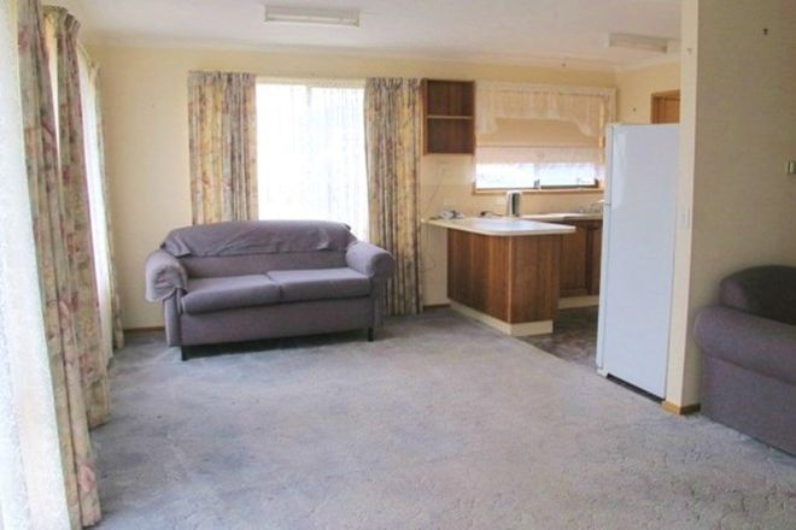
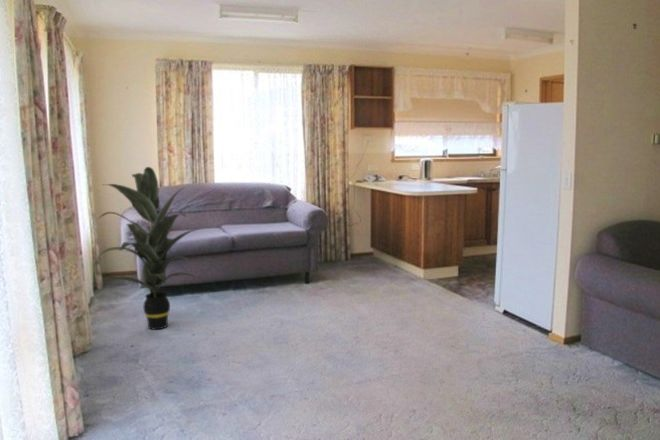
+ indoor plant [96,166,199,331]
